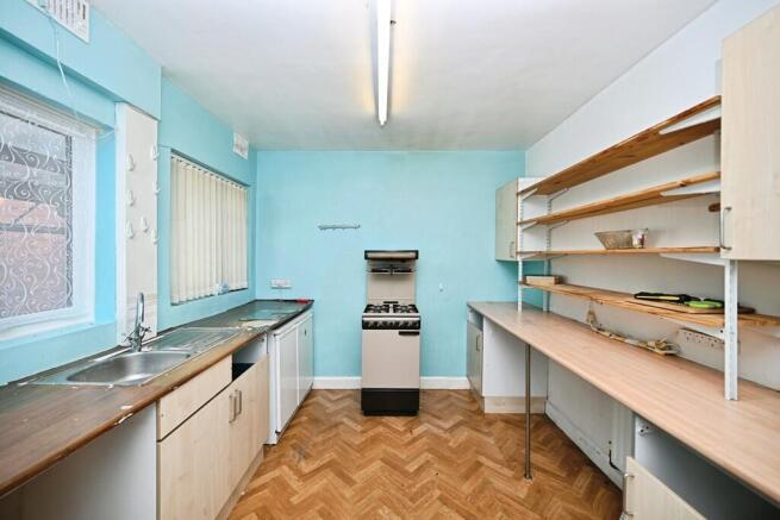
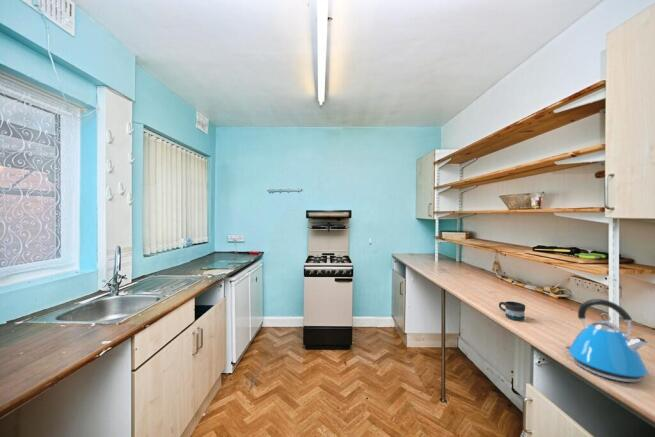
+ mug [498,300,526,321]
+ kettle [564,298,649,383]
